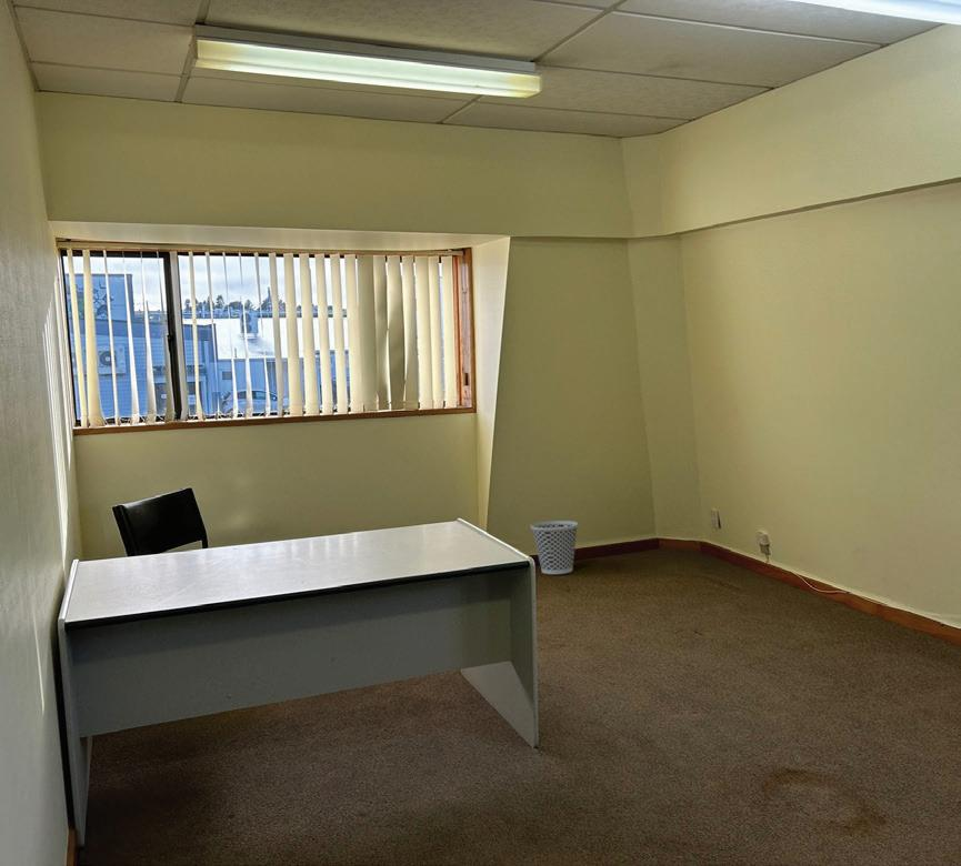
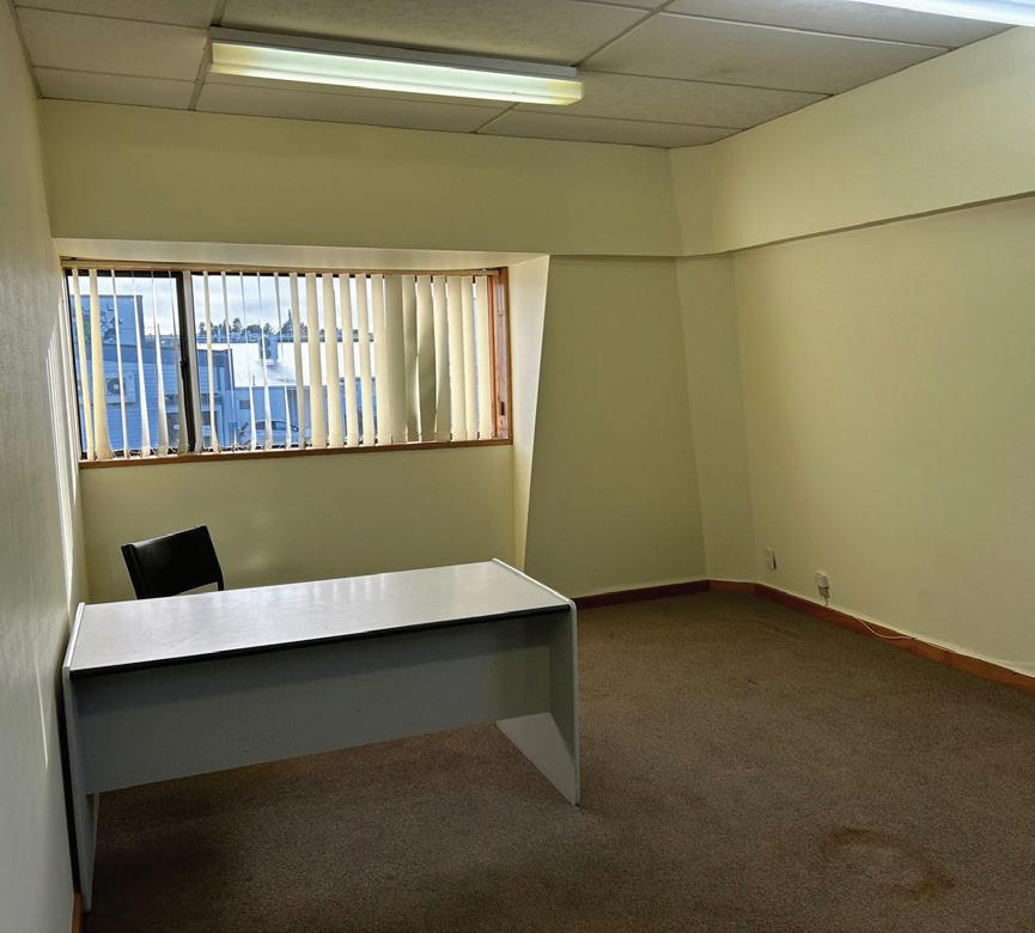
- wastebasket [530,520,579,575]
